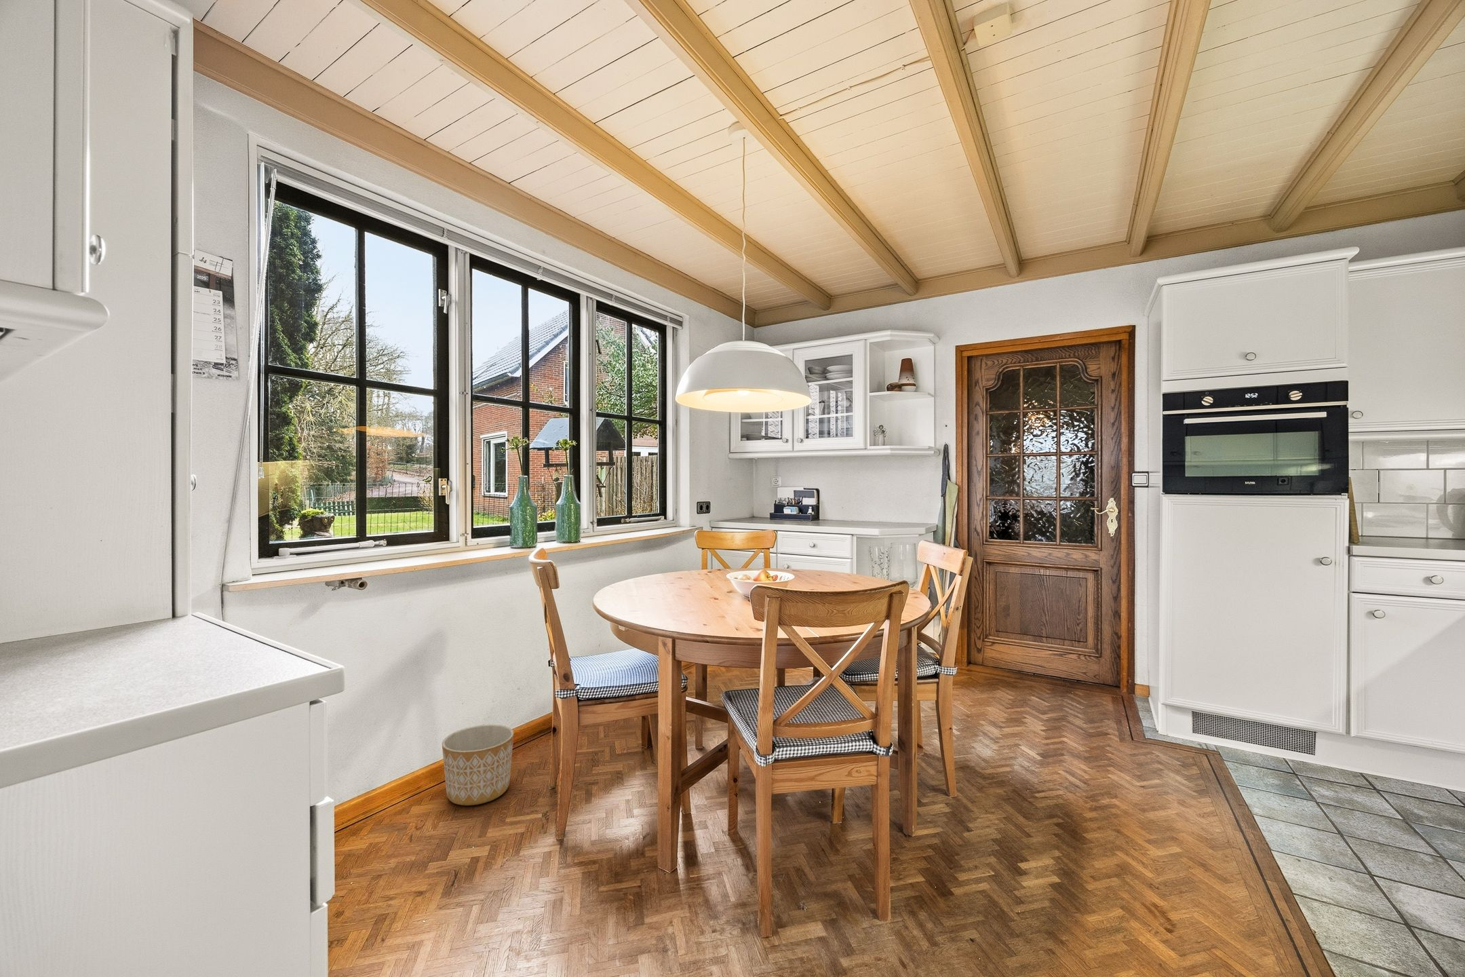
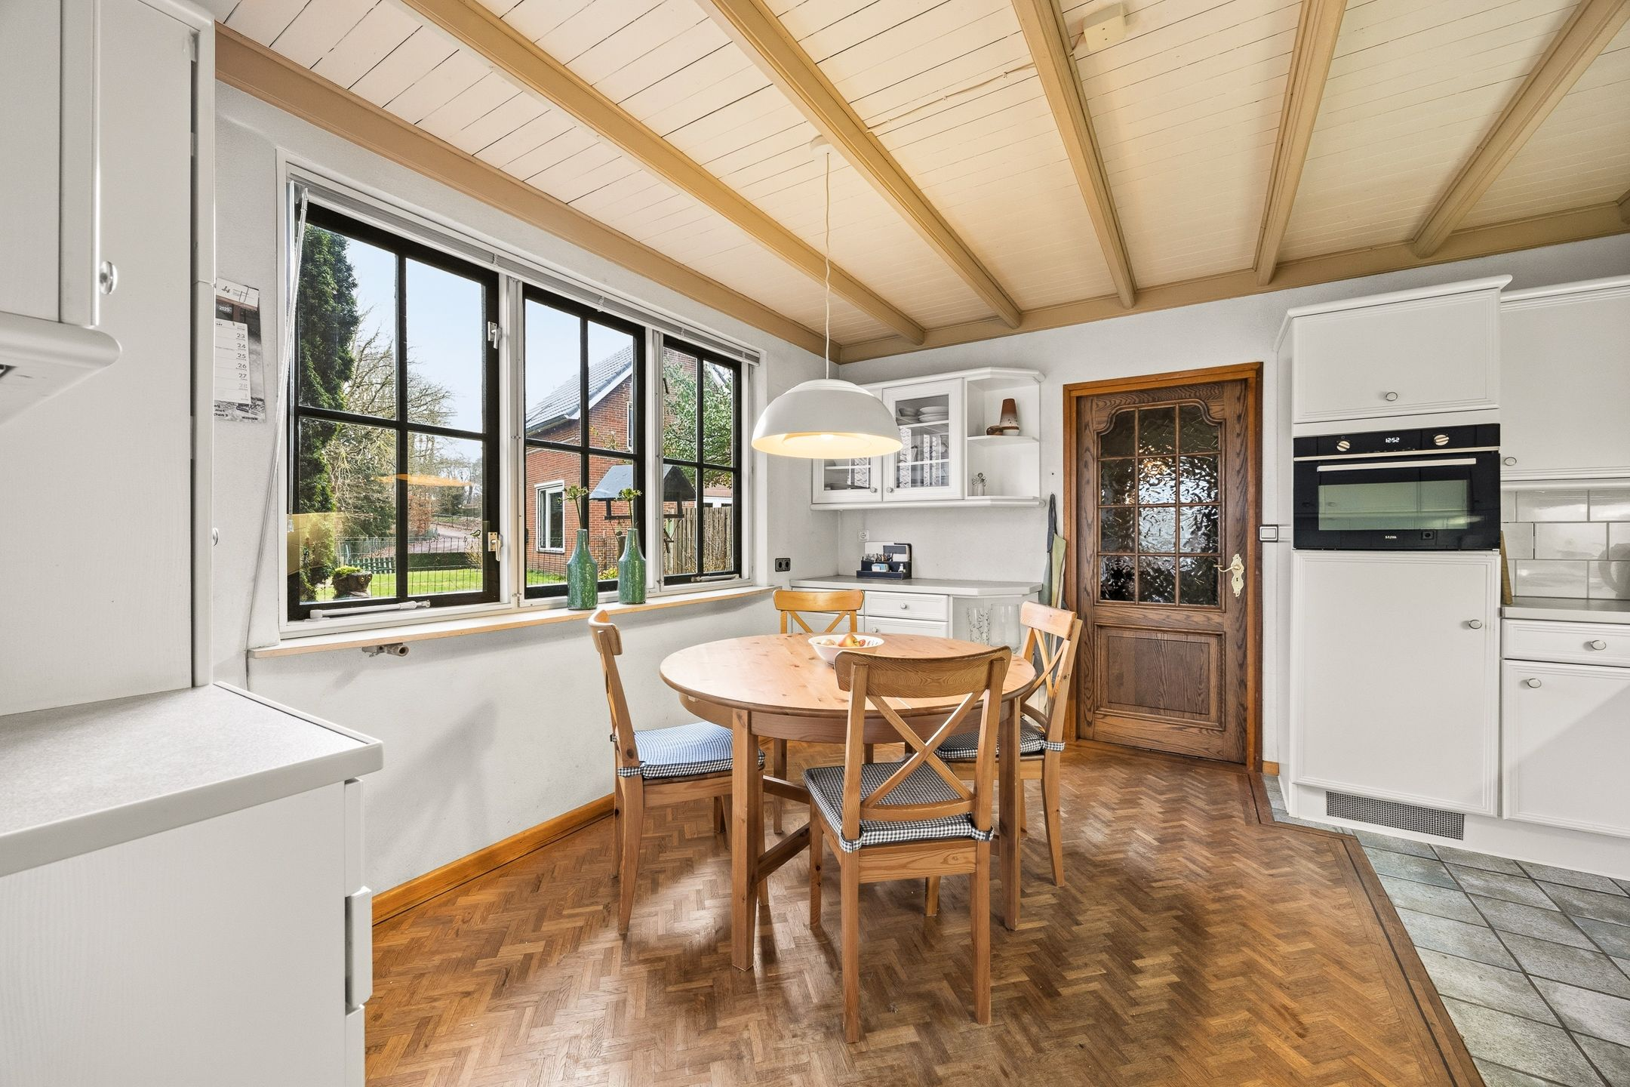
- planter [441,724,514,806]
